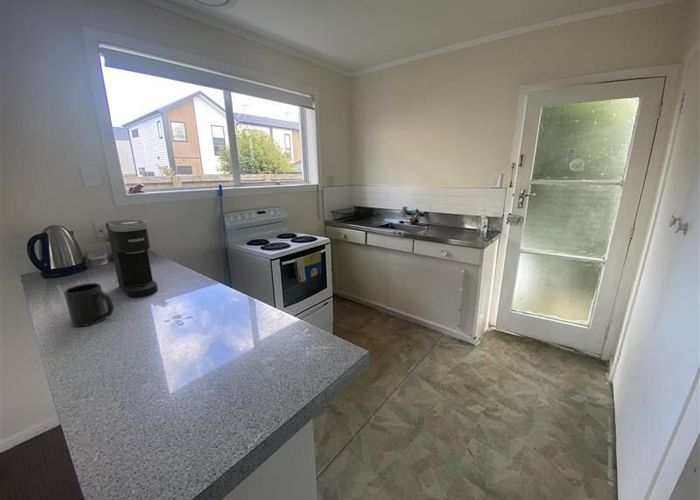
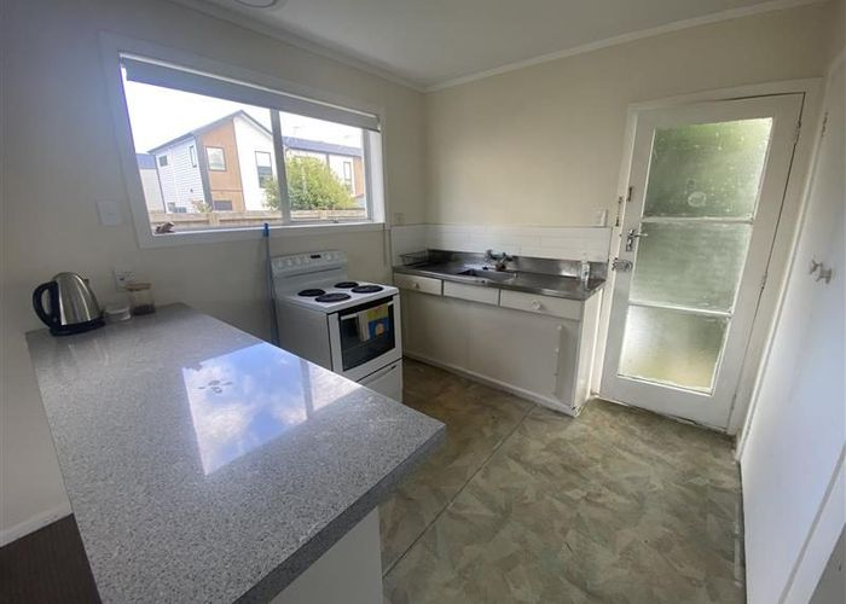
- coffee maker [105,219,159,298]
- mug [63,282,114,327]
